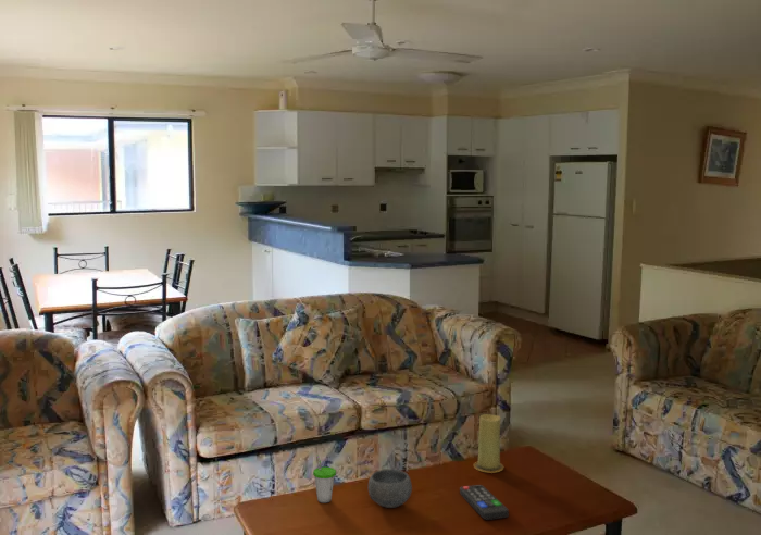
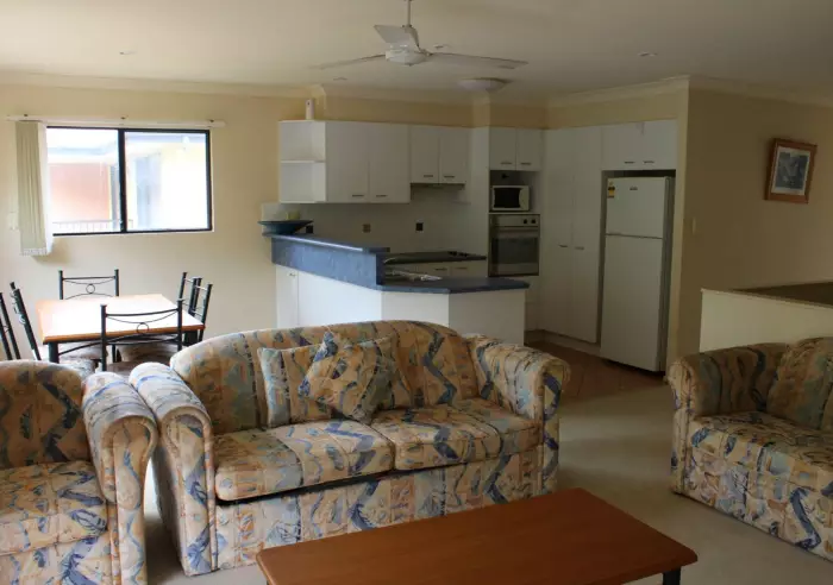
- cup [312,453,337,503]
- bowl [367,468,413,509]
- candle [473,413,504,474]
- remote control [459,484,510,521]
